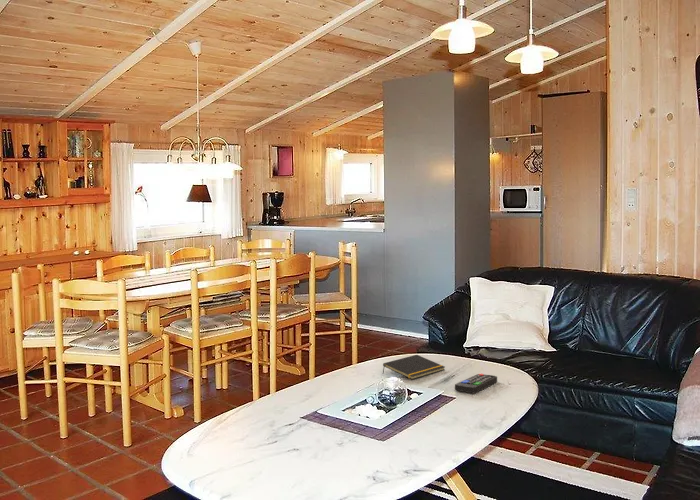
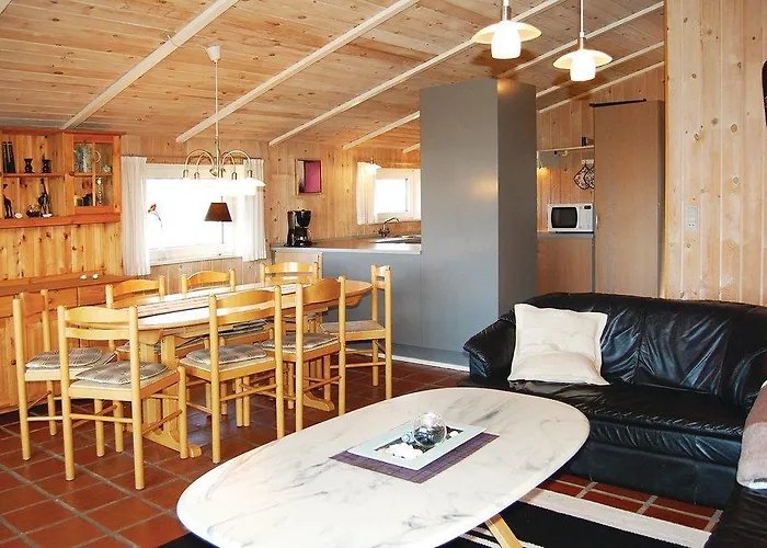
- remote control [454,373,498,394]
- notepad [382,354,446,380]
